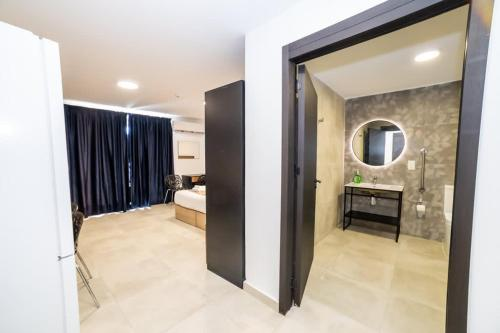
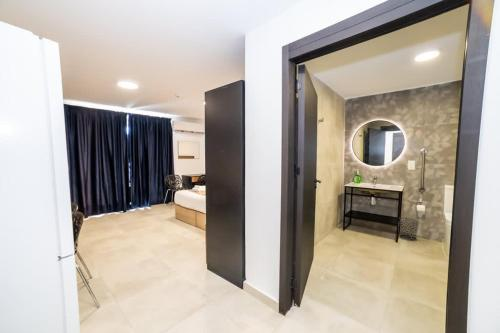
+ waste bin [398,216,420,242]
